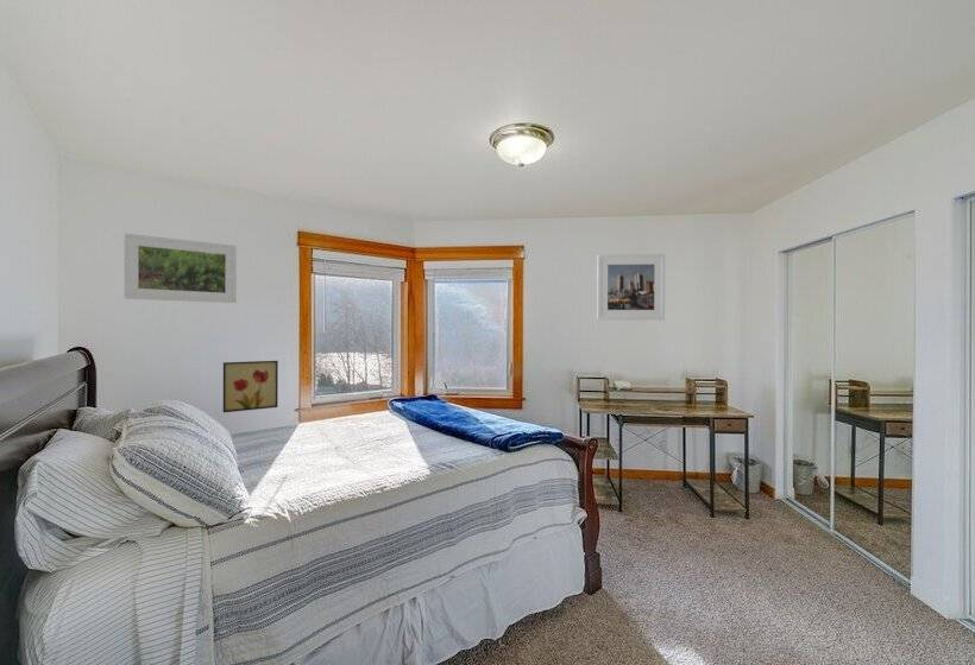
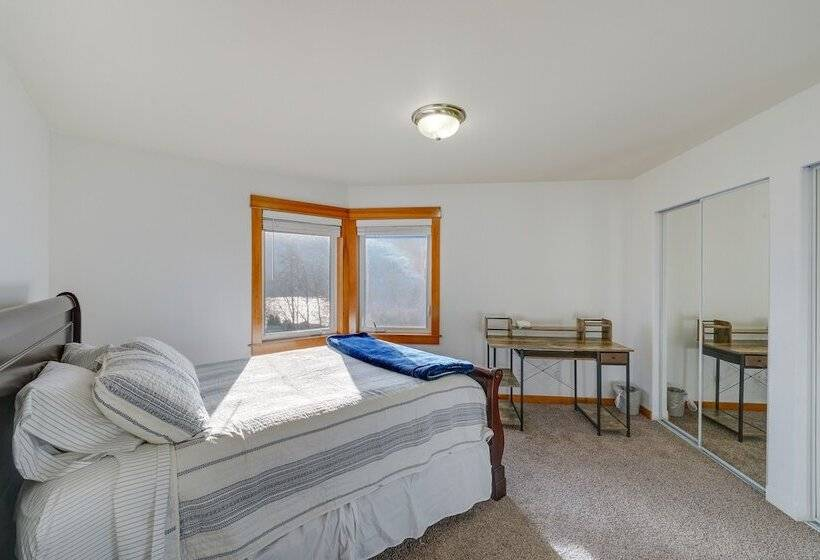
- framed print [596,253,666,322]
- wall art [222,360,279,413]
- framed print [124,233,238,304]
